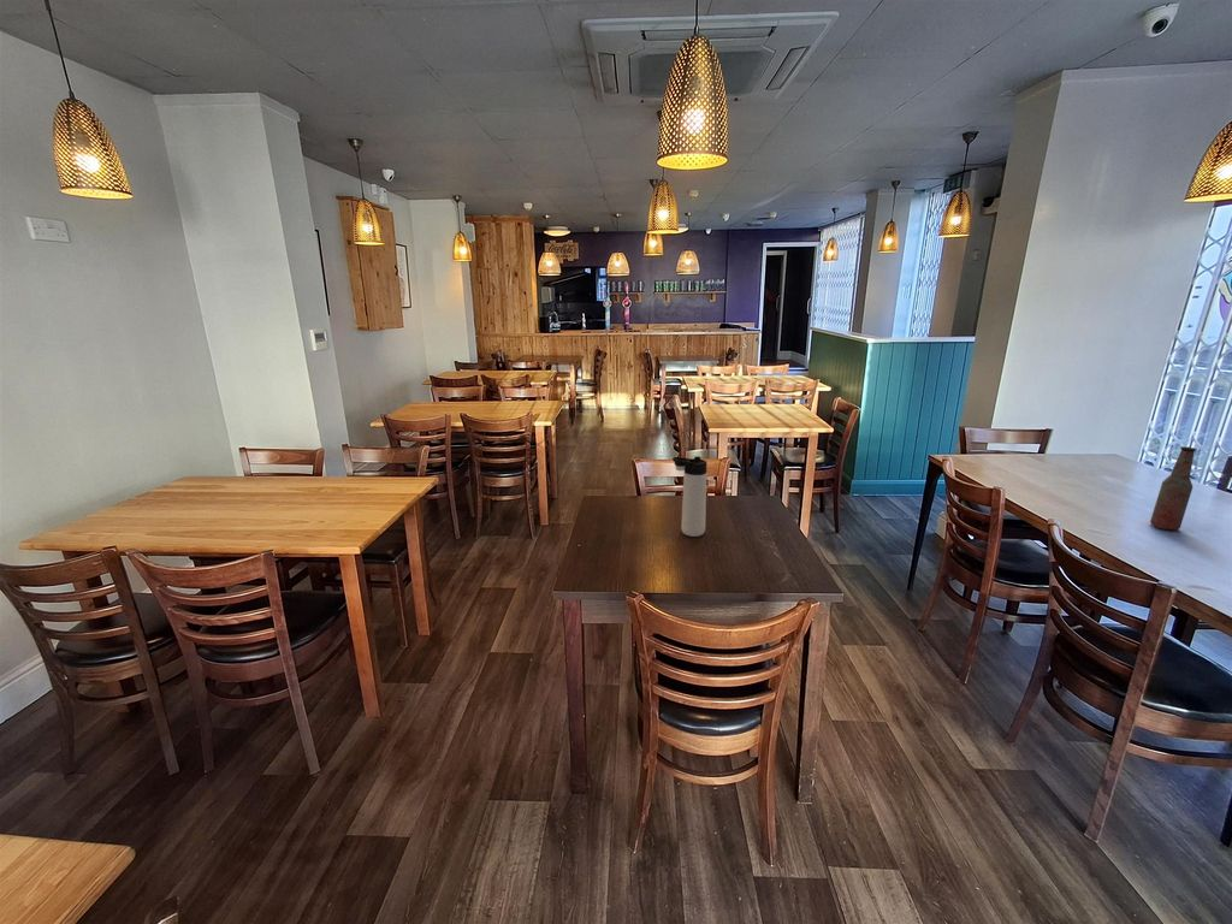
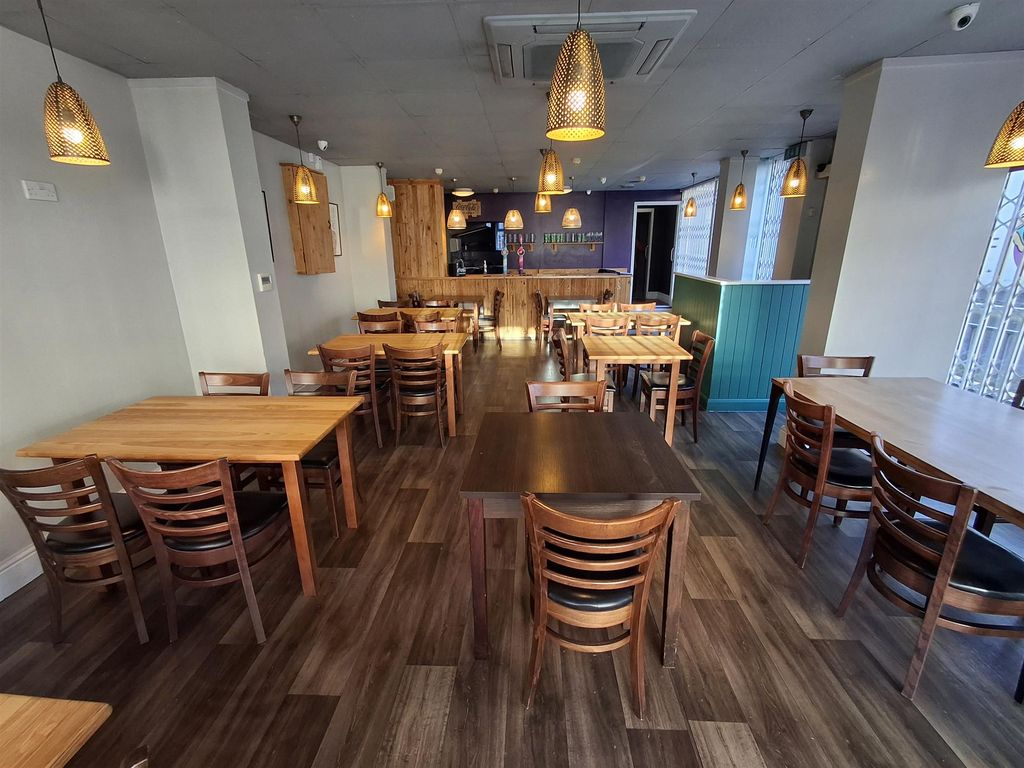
- thermos bottle [671,456,709,538]
- bottle [1149,445,1197,532]
